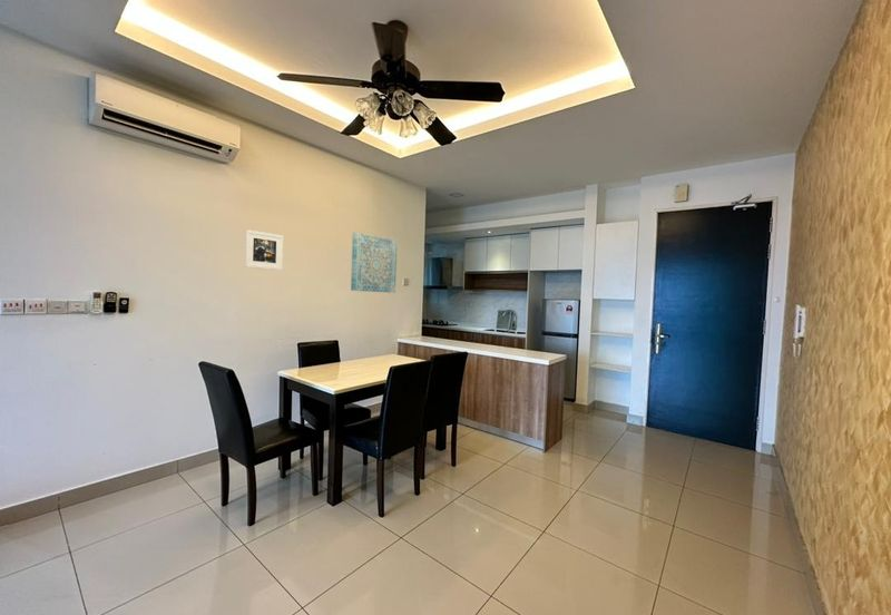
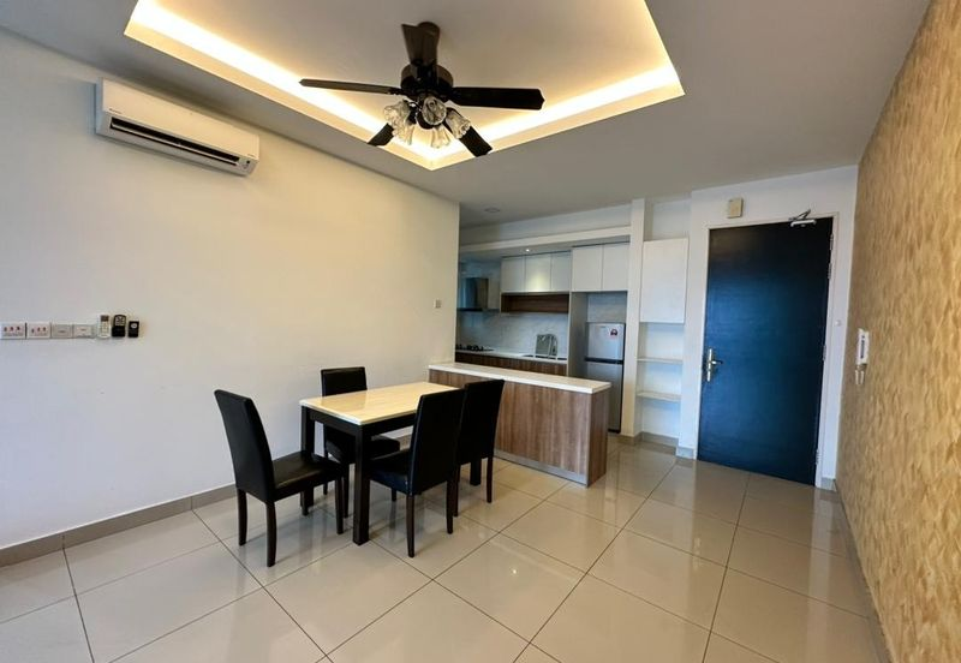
- wall art [350,231,399,294]
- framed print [244,228,284,272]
